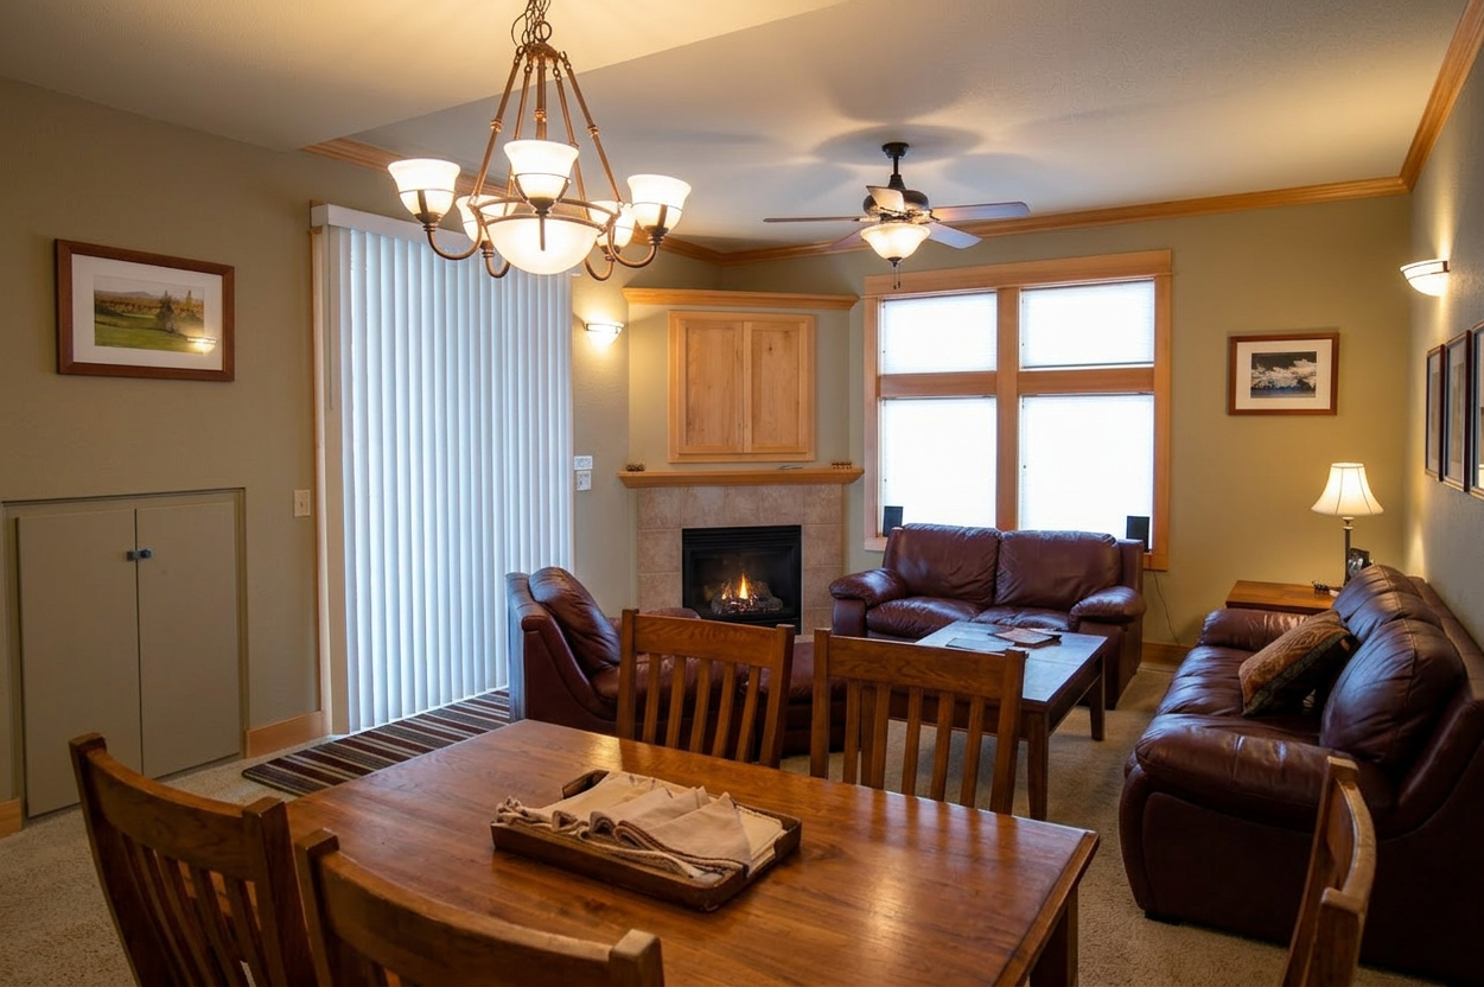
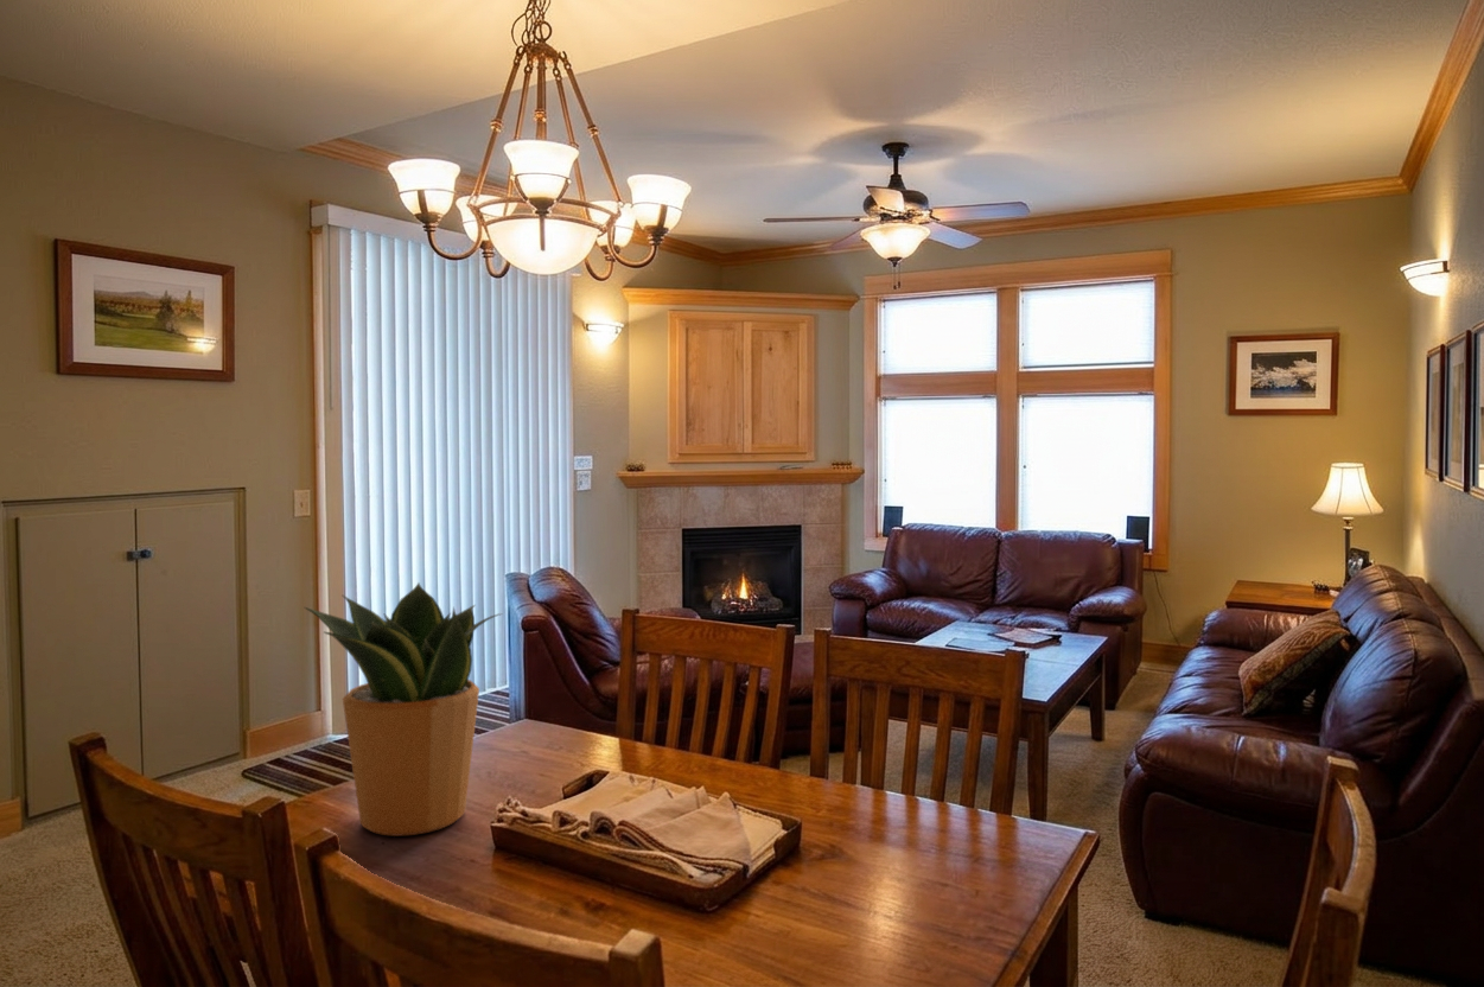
+ potted plant [304,581,504,838]
